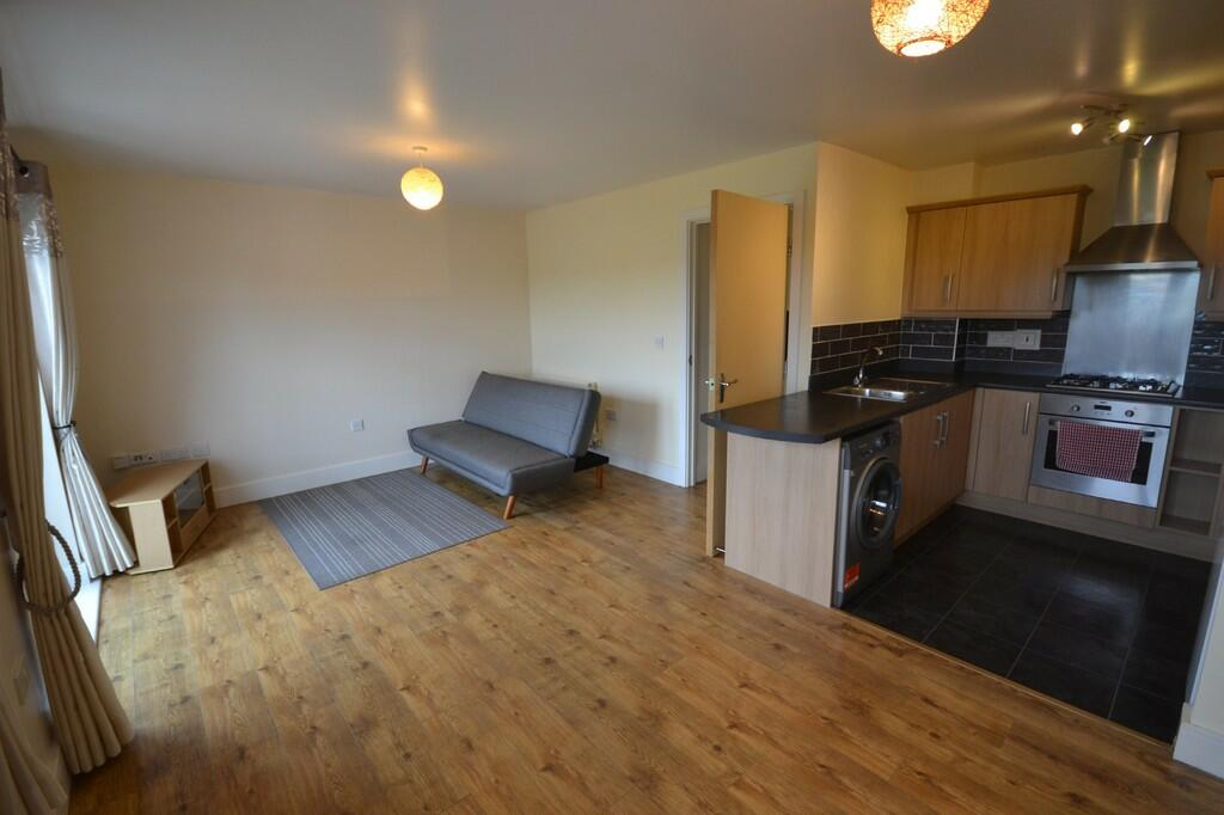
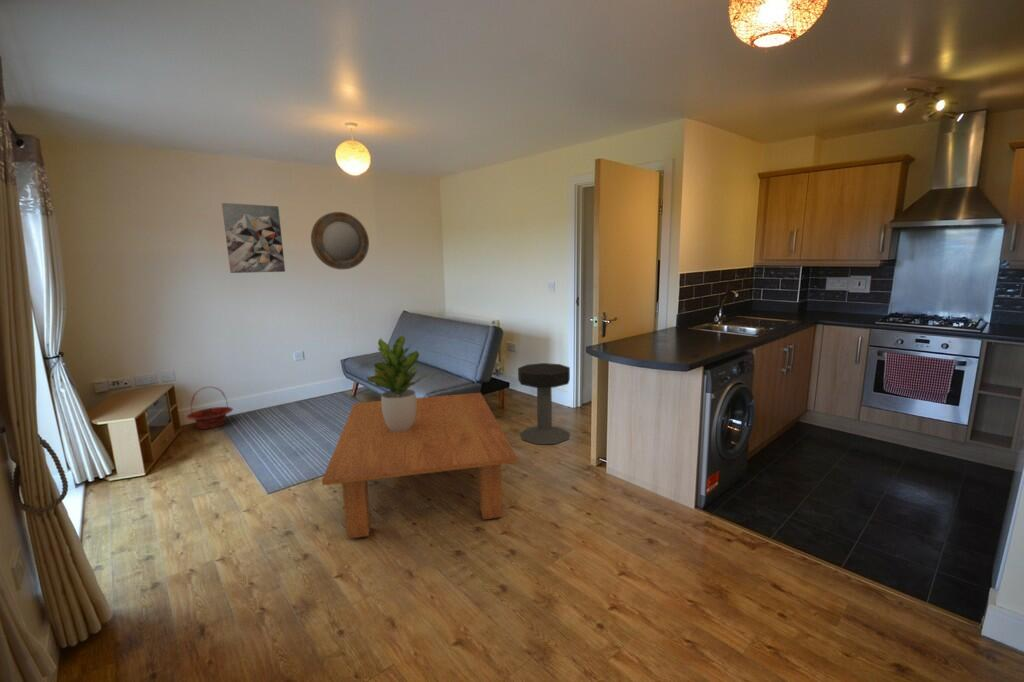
+ side table [517,362,571,445]
+ home mirror [310,211,370,270]
+ basket [185,386,234,430]
+ potted plant [365,334,430,432]
+ coffee table [321,392,518,540]
+ wall art [221,202,286,274]
